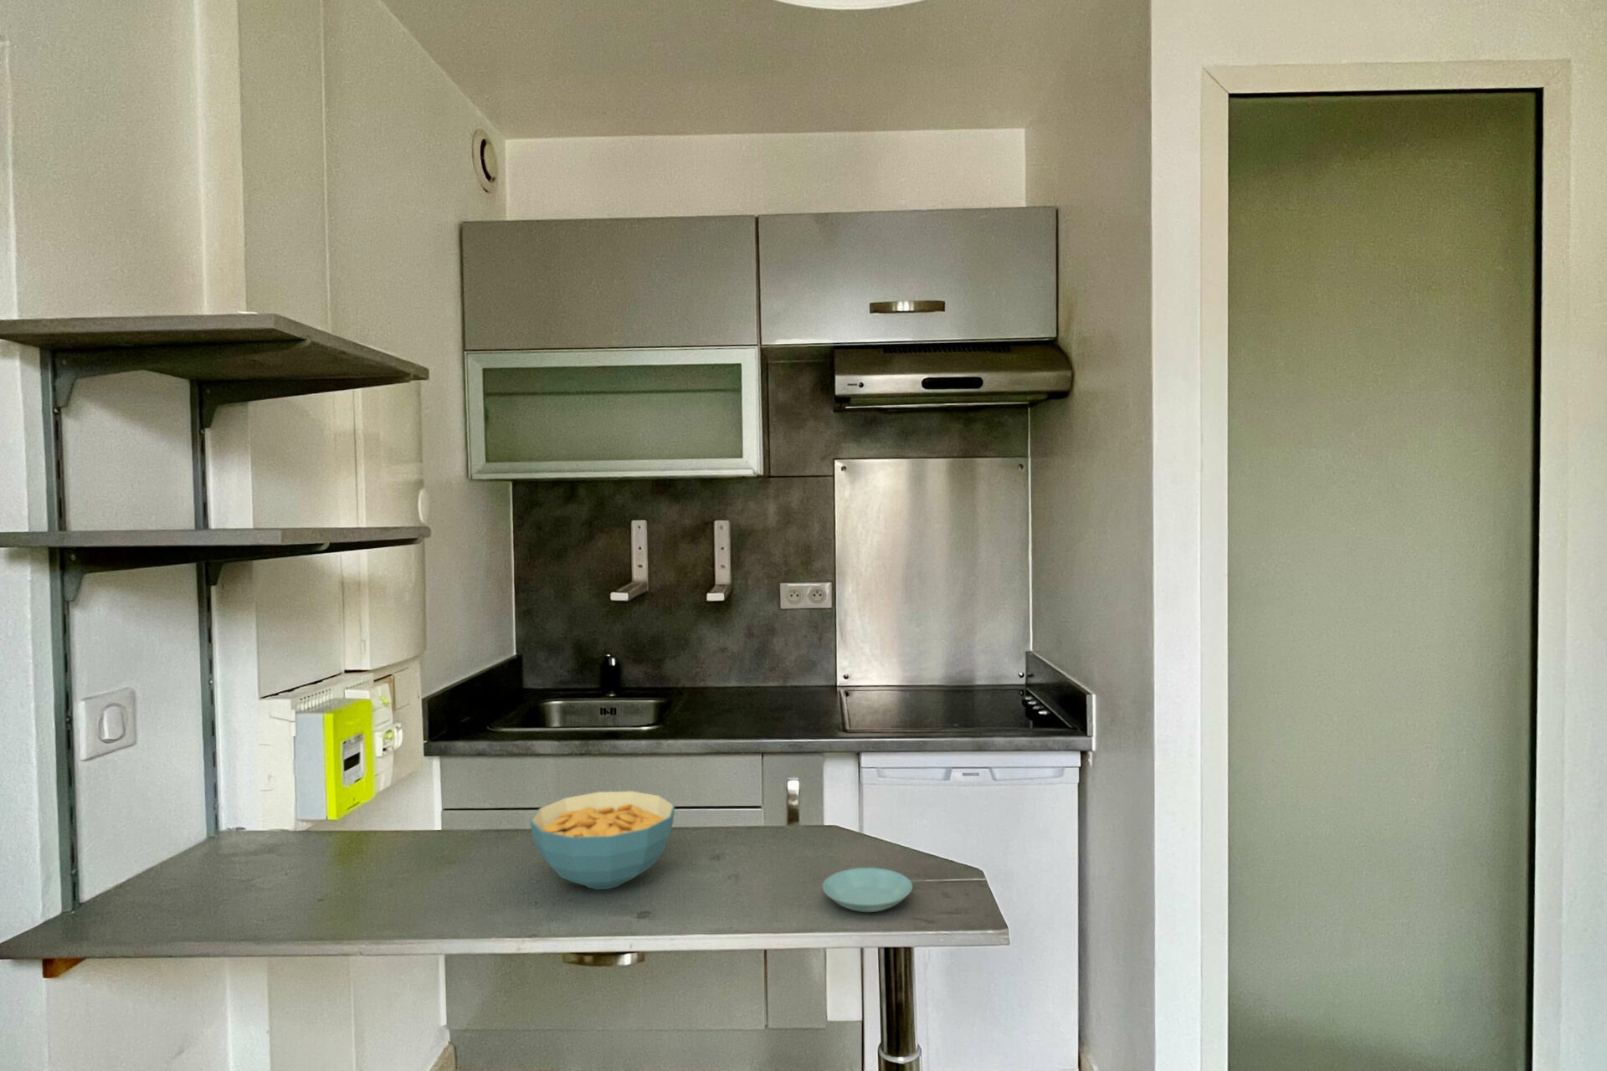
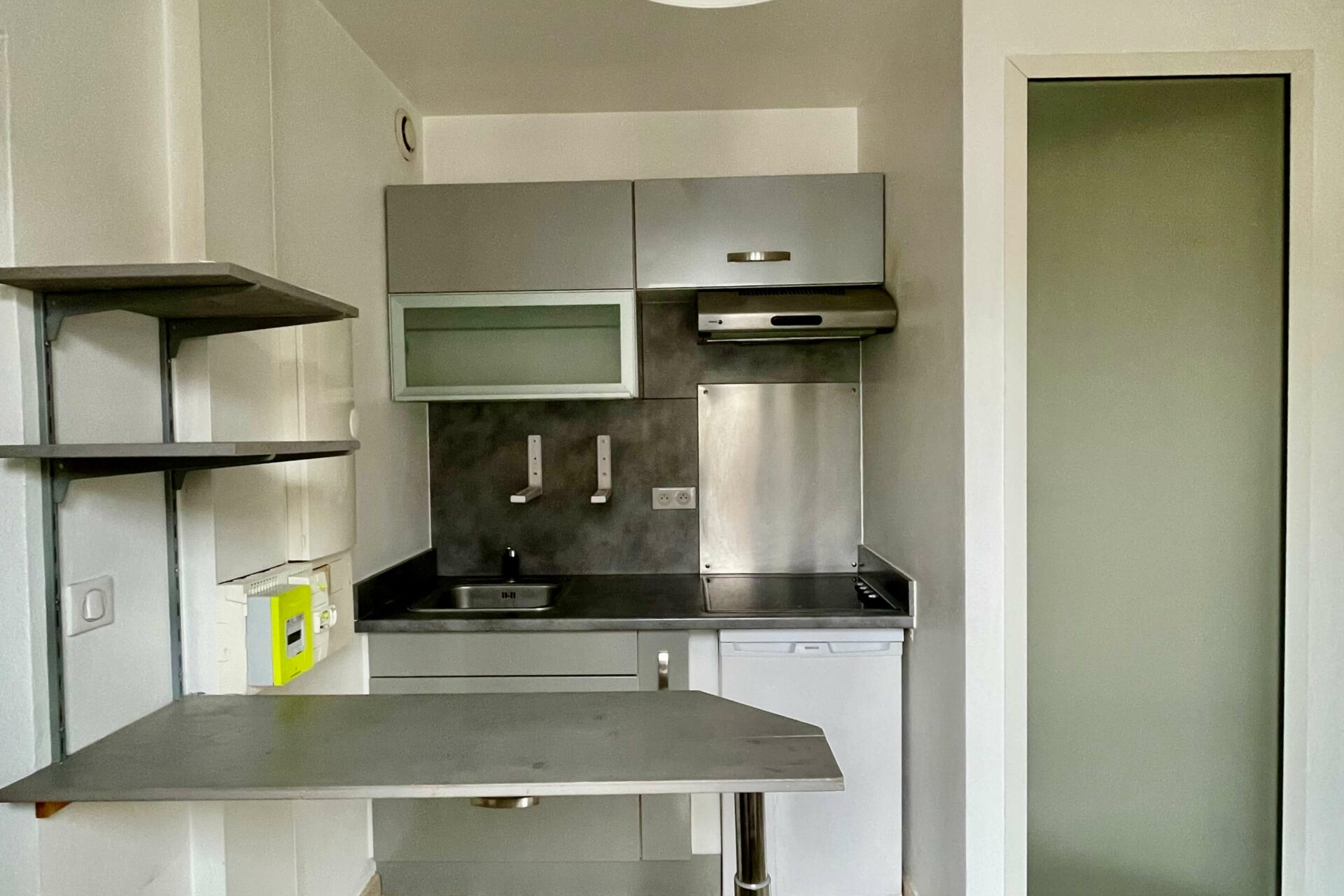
- cereal bowl [528,790,676,891]
- saucer [821,867,914,913]
